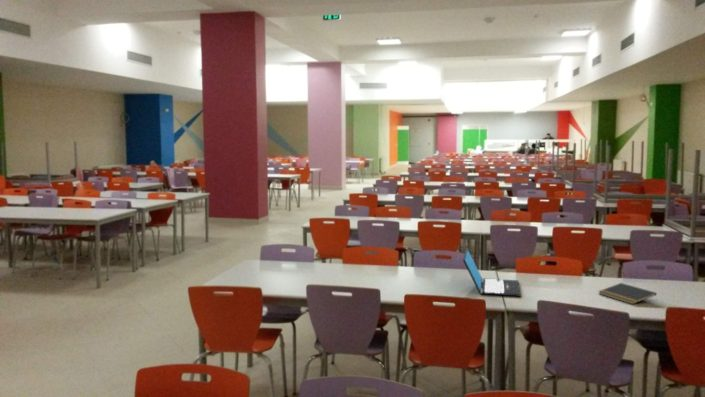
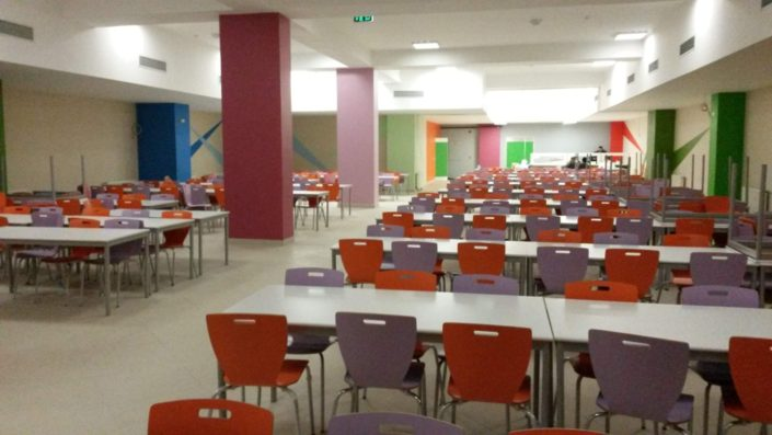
- laptop [462,248,522,298]
- notepad [597,282,658,305]
